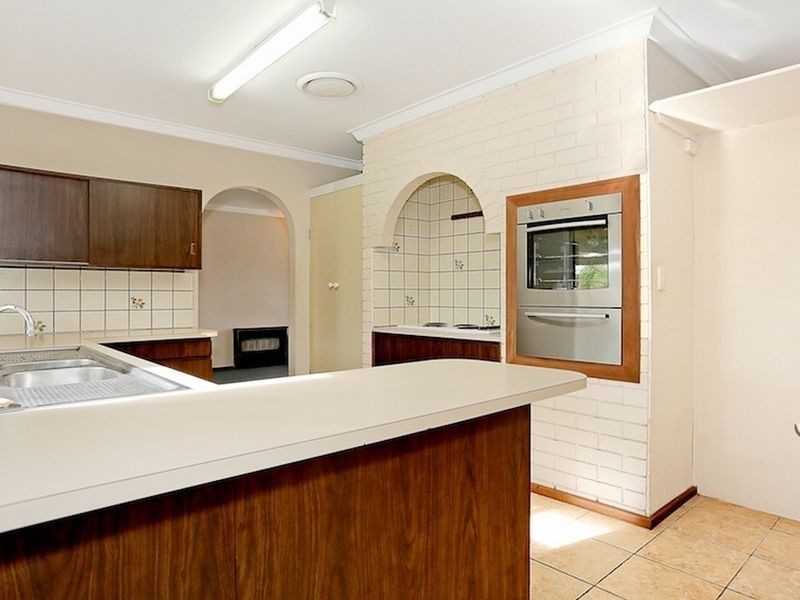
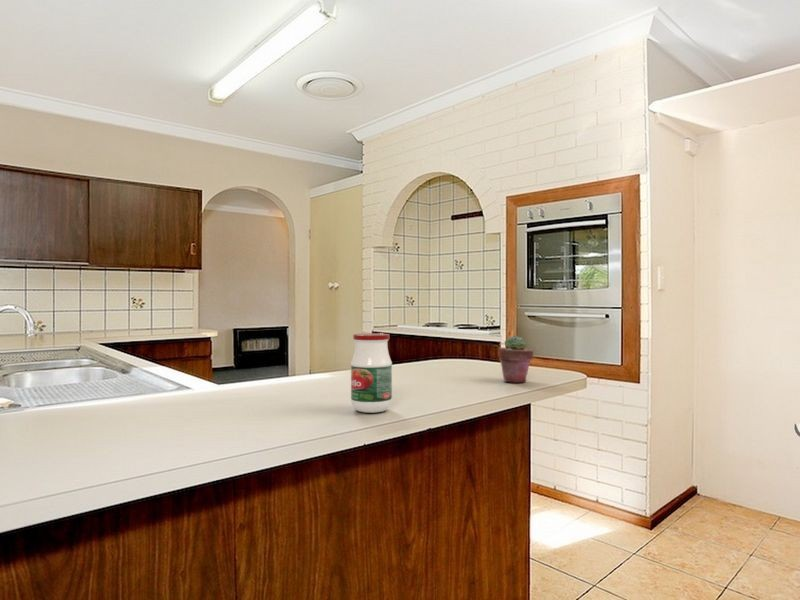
+ jar [350,332,393,414]
+ potted succulent [497,335,534,384]
